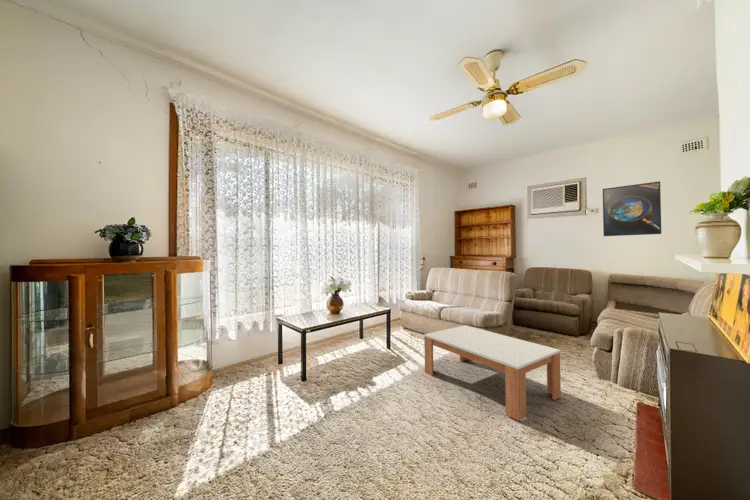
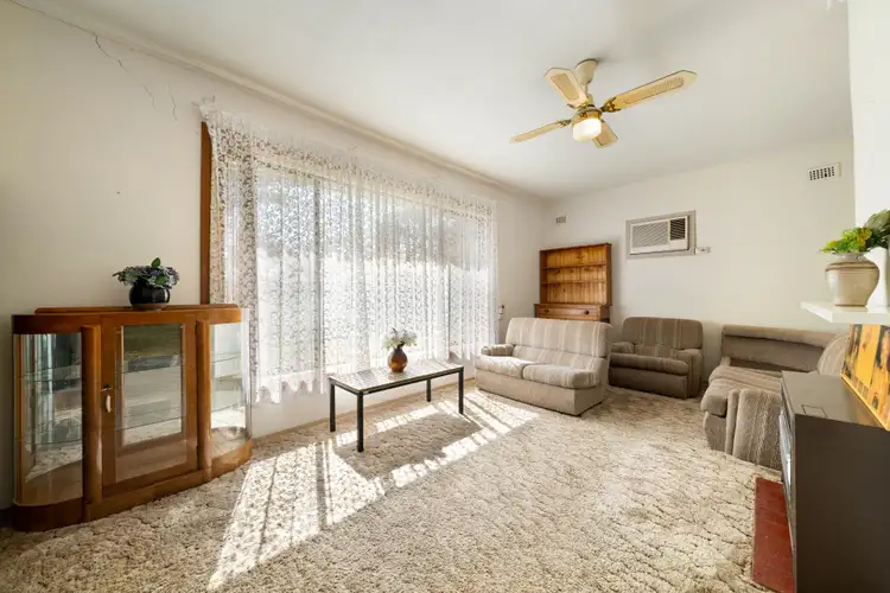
- coffee table [423,324,562,422]
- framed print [602,180,662,237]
